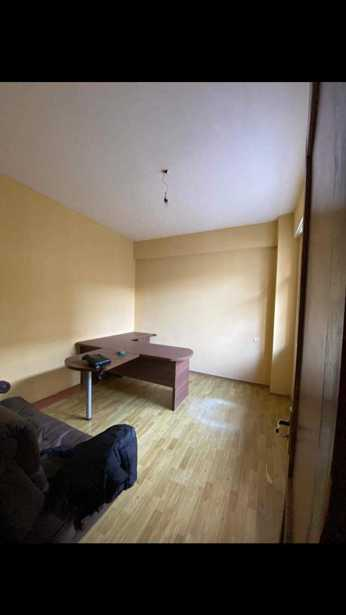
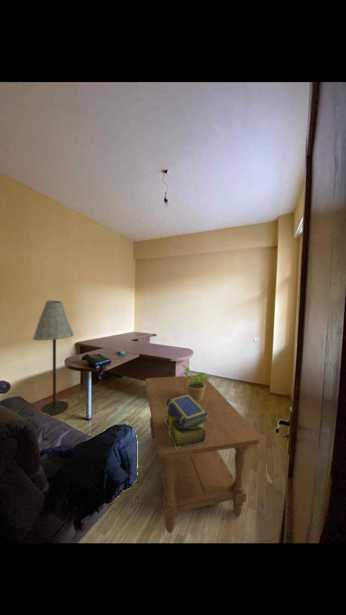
+ potted plant [180,363,211,401]
+ stack of books [165,394,209,449]
+ coffee table [144,374,261,534]
+ floor lamp [32,299,75,417]
